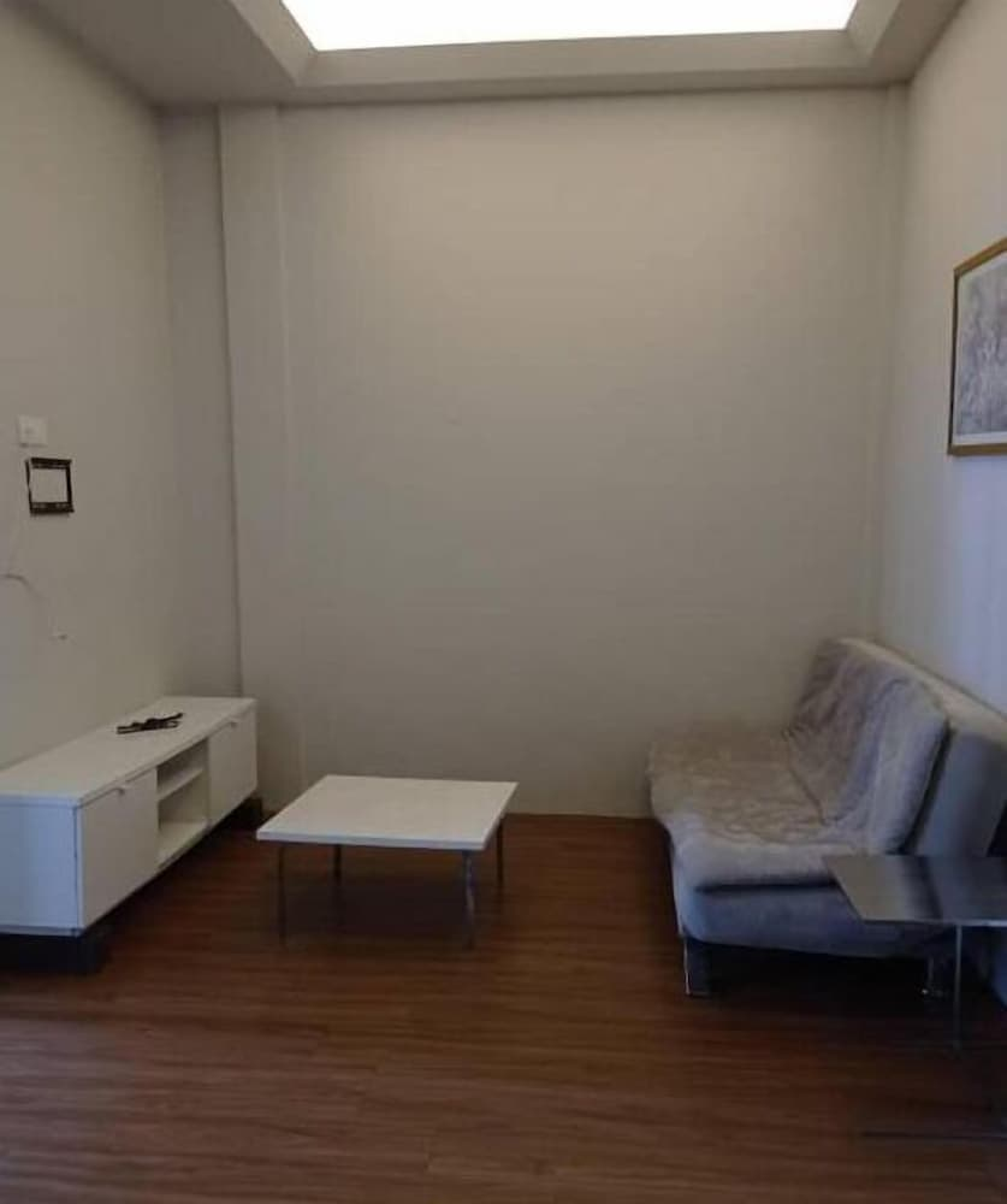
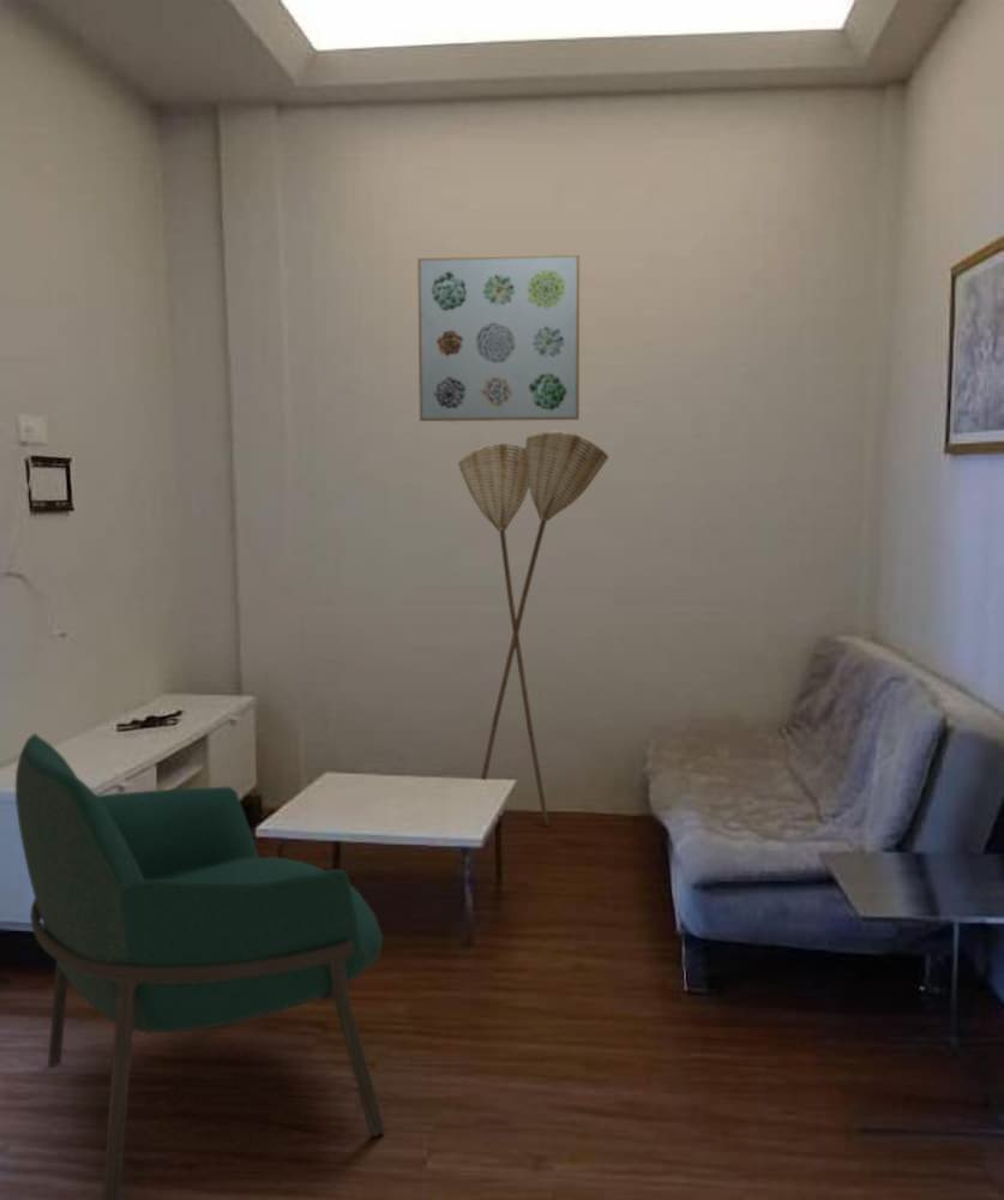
+ wall art [416,253,581,422]
+ armchair [14,732,386,1200]
+ floor lamp [457,431,609,827]
